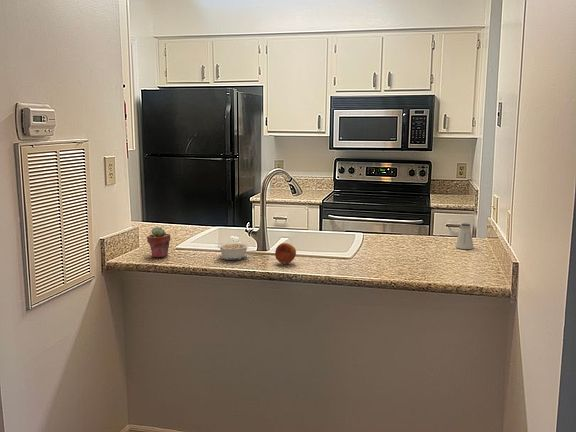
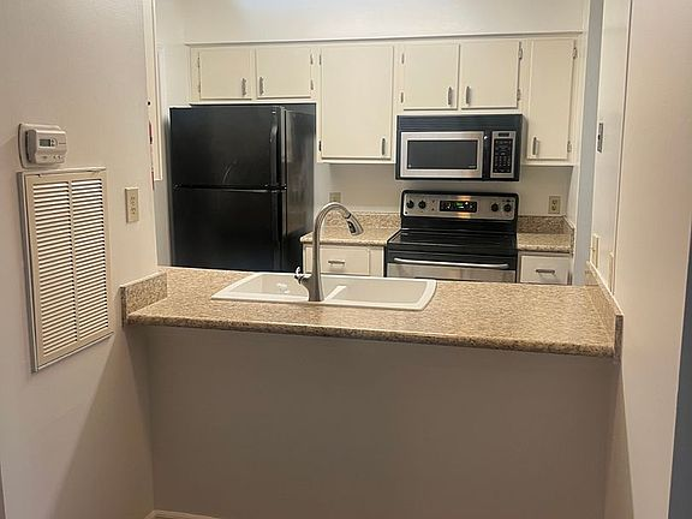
- apple [274,242,297,265]
- potted succulent [146,226,171,259]
- saltshaker [455,222,475,250]
- legume [215,241,250,261]
